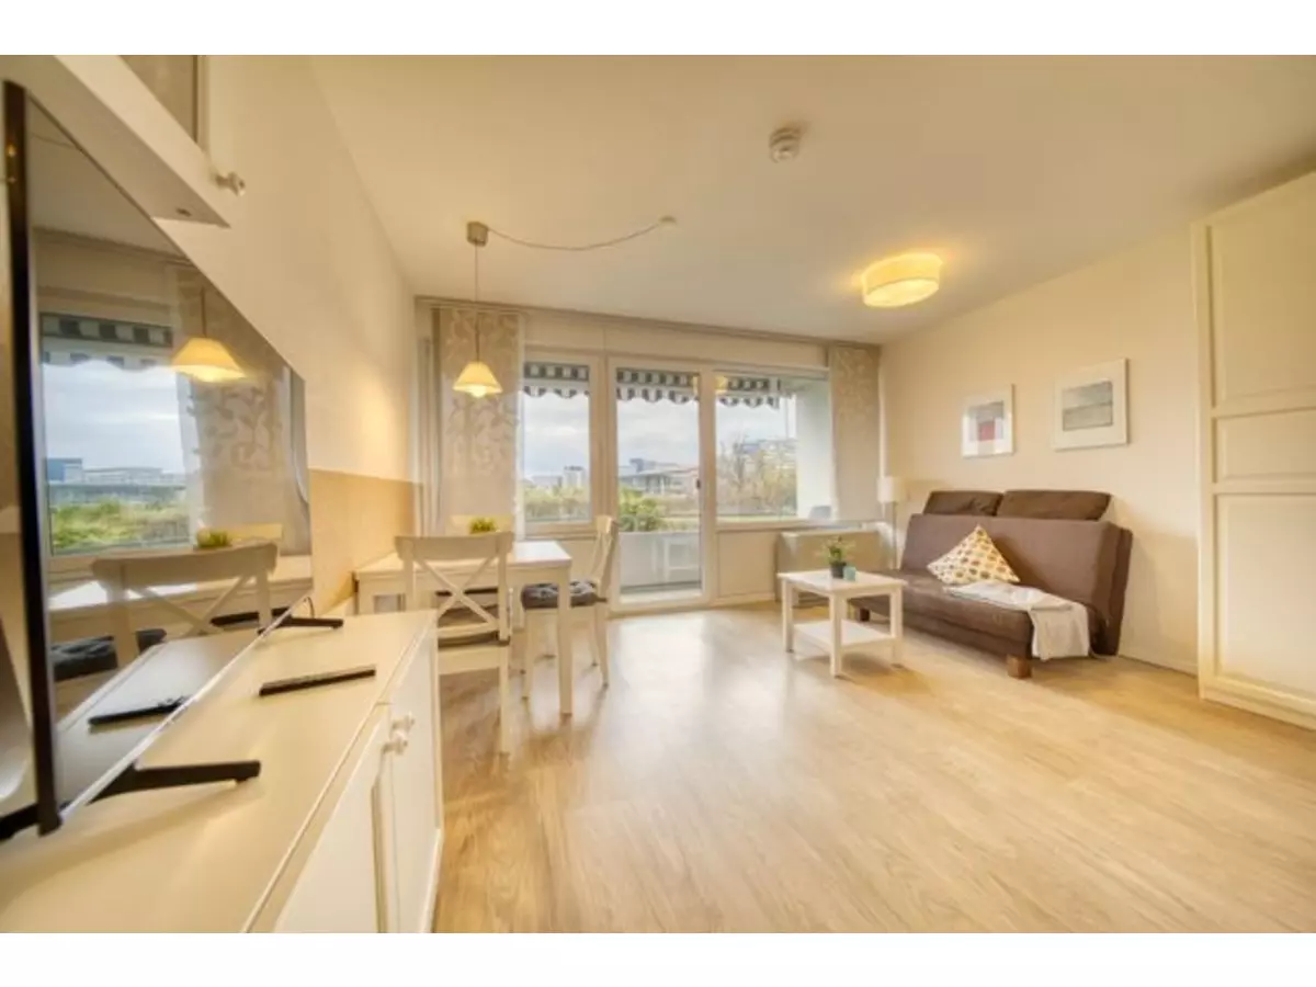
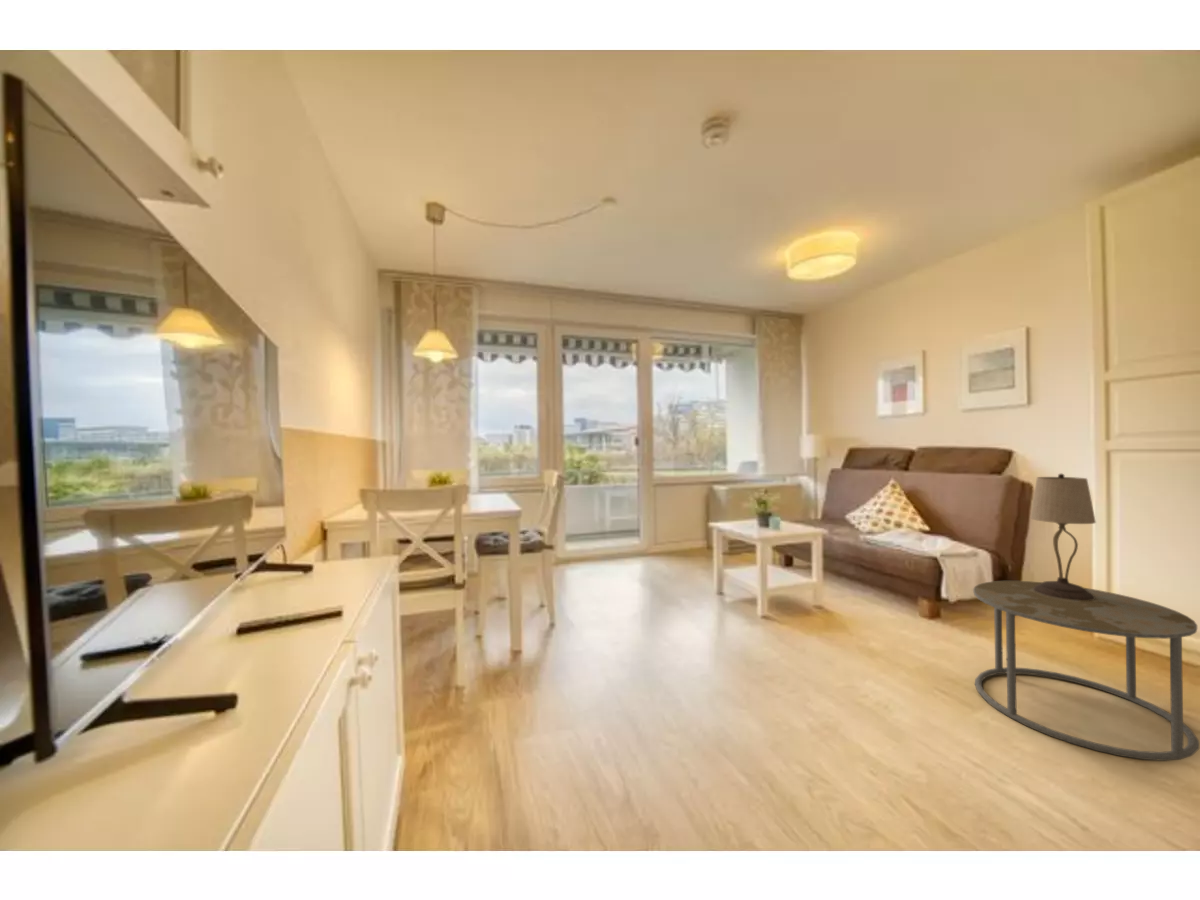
+ table lamp [1030,473,1097,601]
+ side table [972,580,1200,762]
